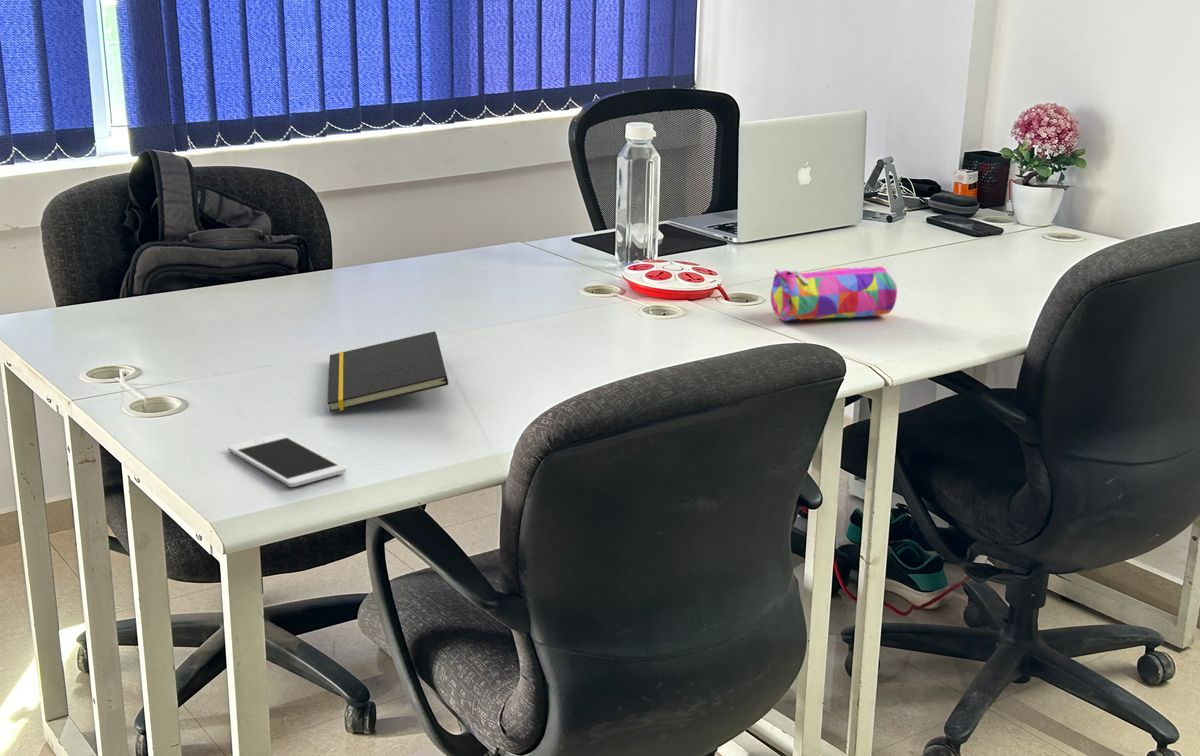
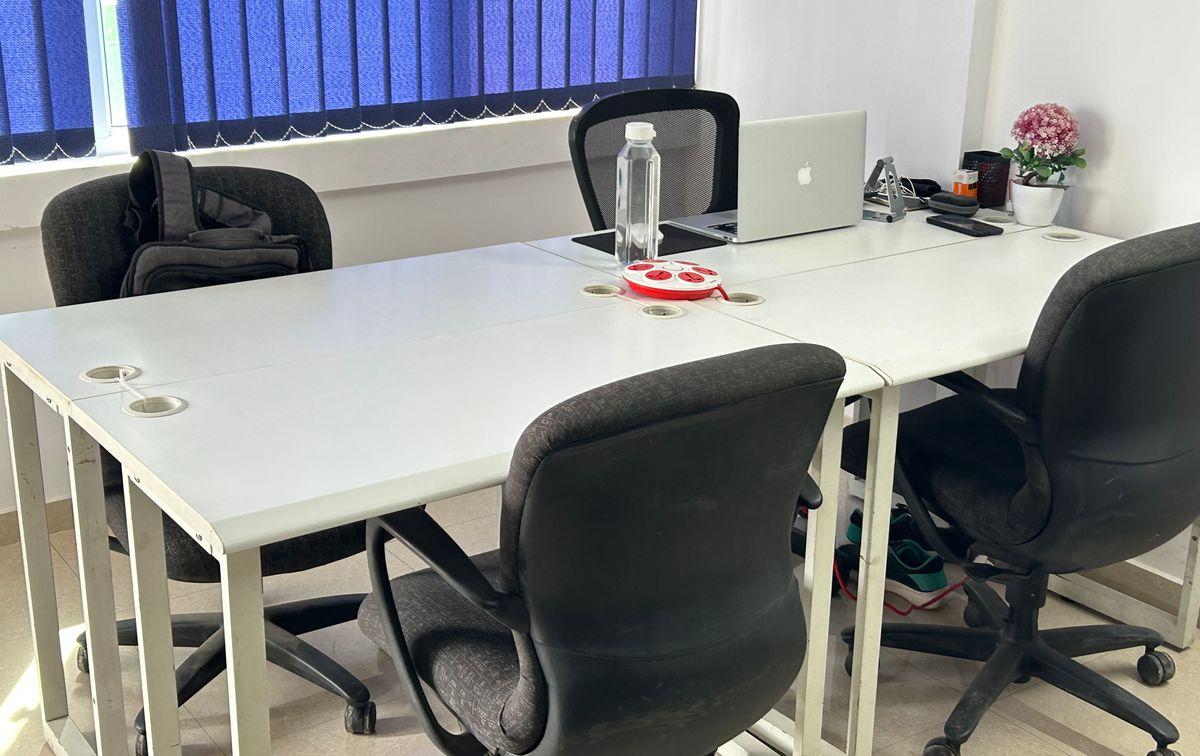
- cell phone [227,433,347,488]
- notepad [327,330,449,413]
- pencil case [770,265,898,322]
